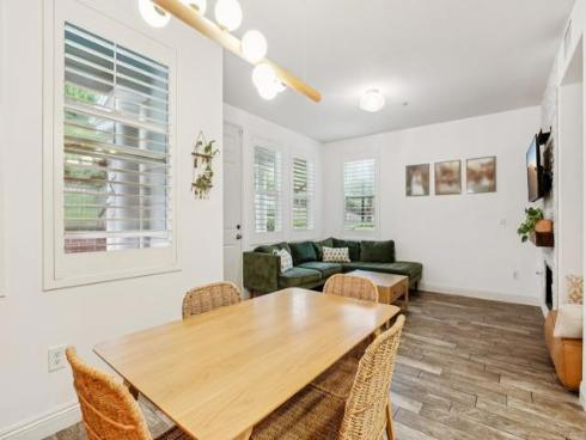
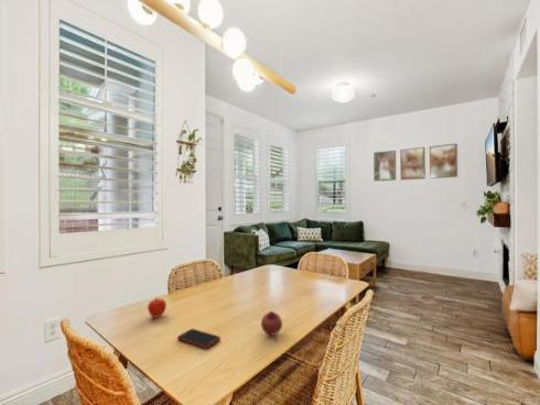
+ fruit [147,297,168,318]
+ fruit [260,310,283,336]
+ cell phone [176,328,222,349]
